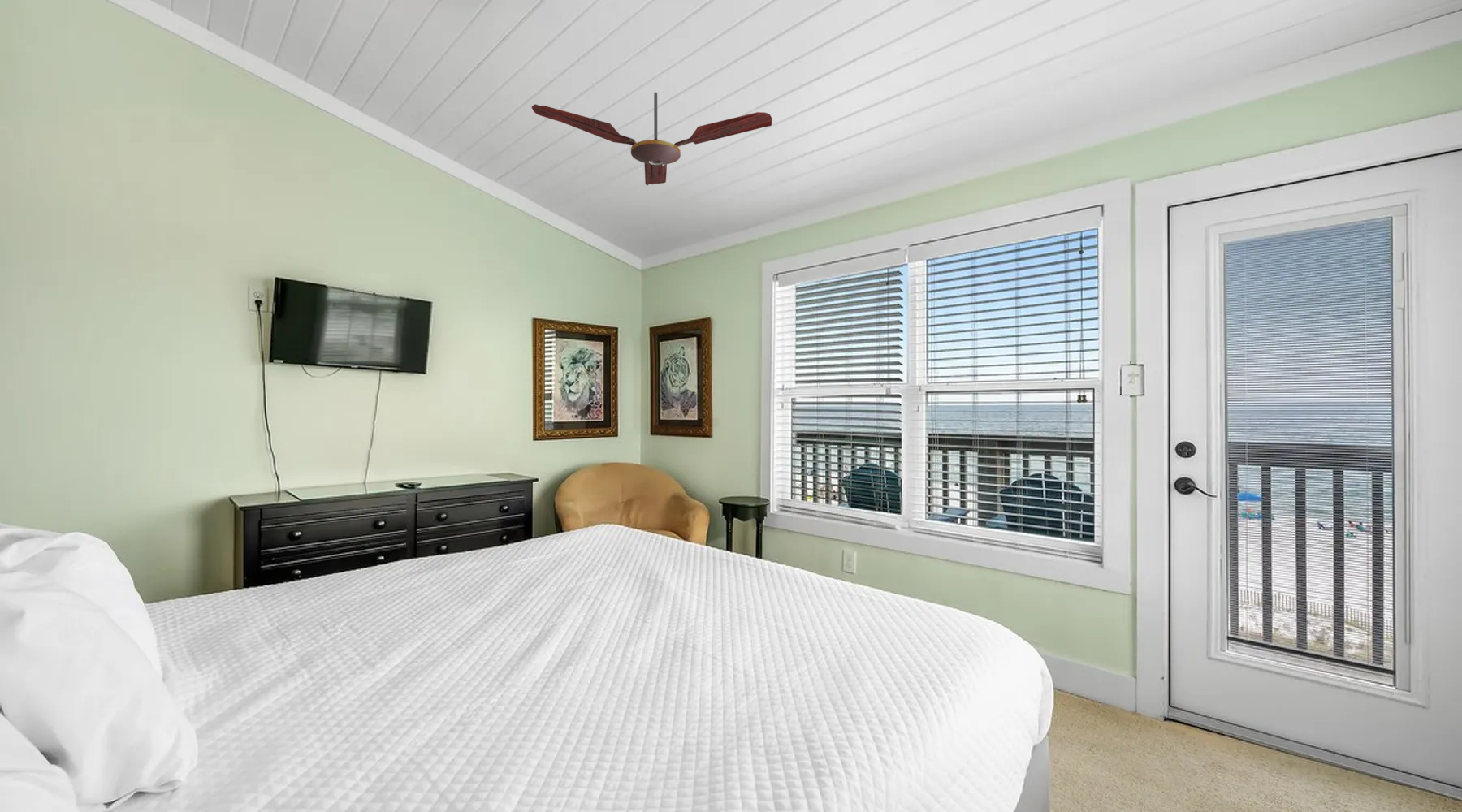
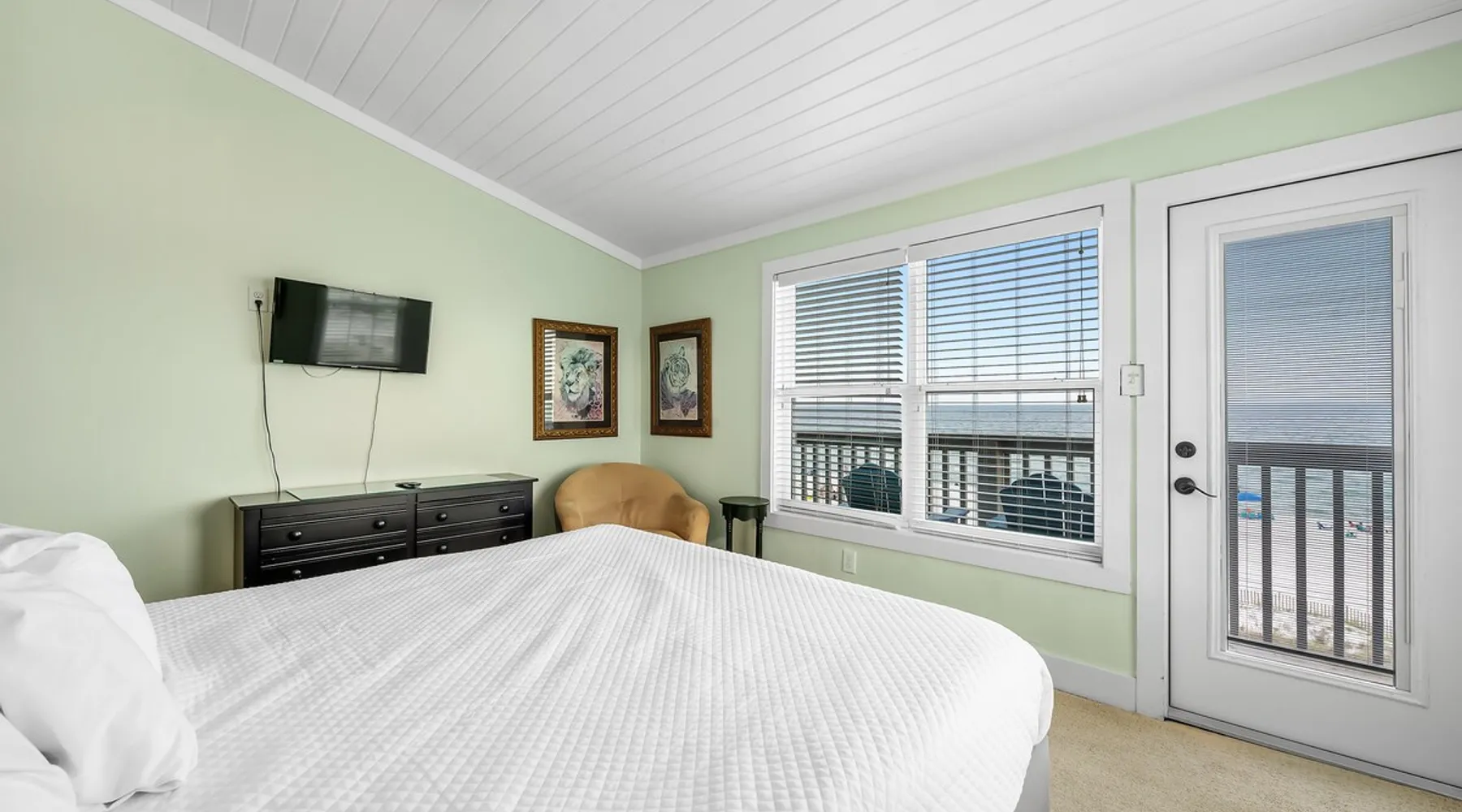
- ceiling fan [531,92,773,187]
